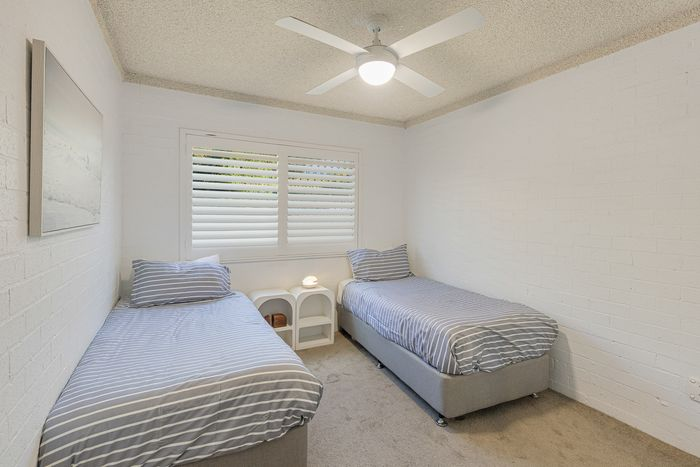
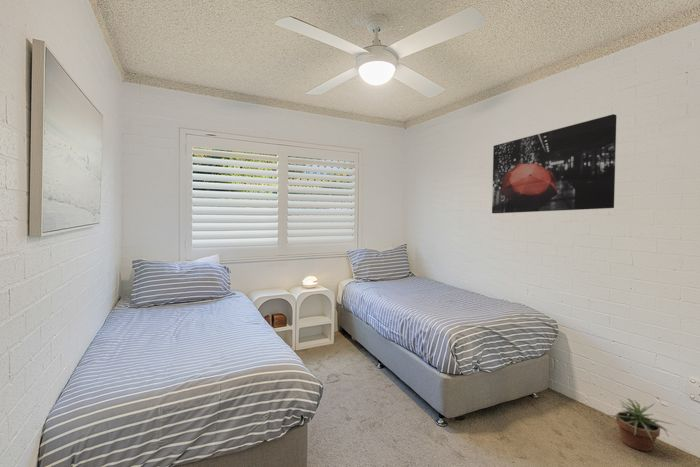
+ potted plant [605,397,676,452]
+ wall art [491,113,617,214]
